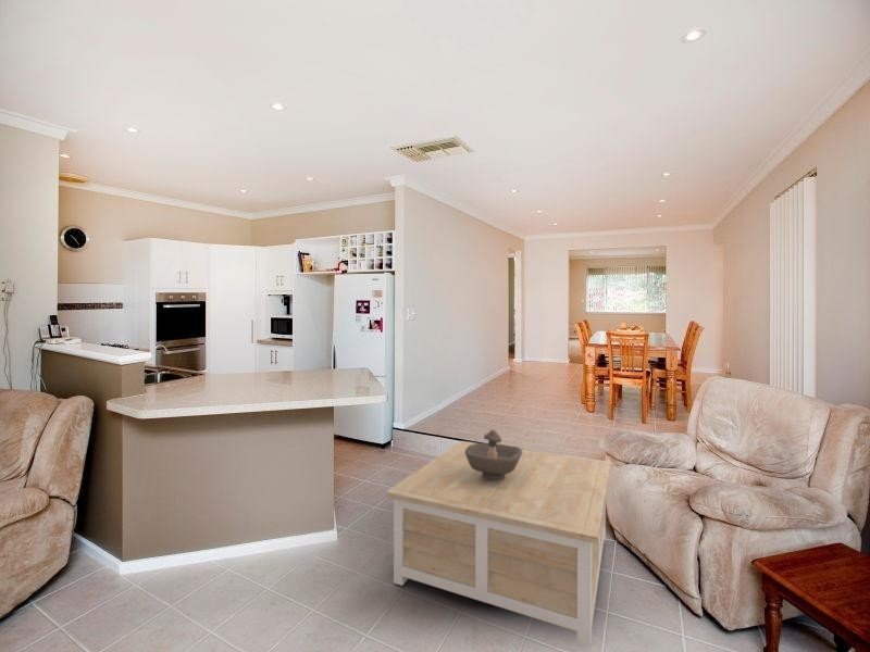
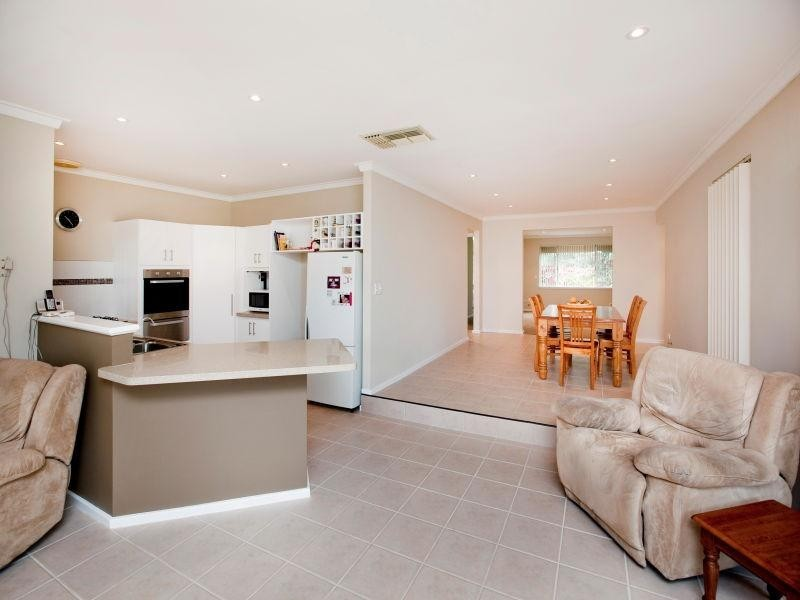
- decorative bowl [465,428,522,481]
- coffee table [385,440,612,648]
